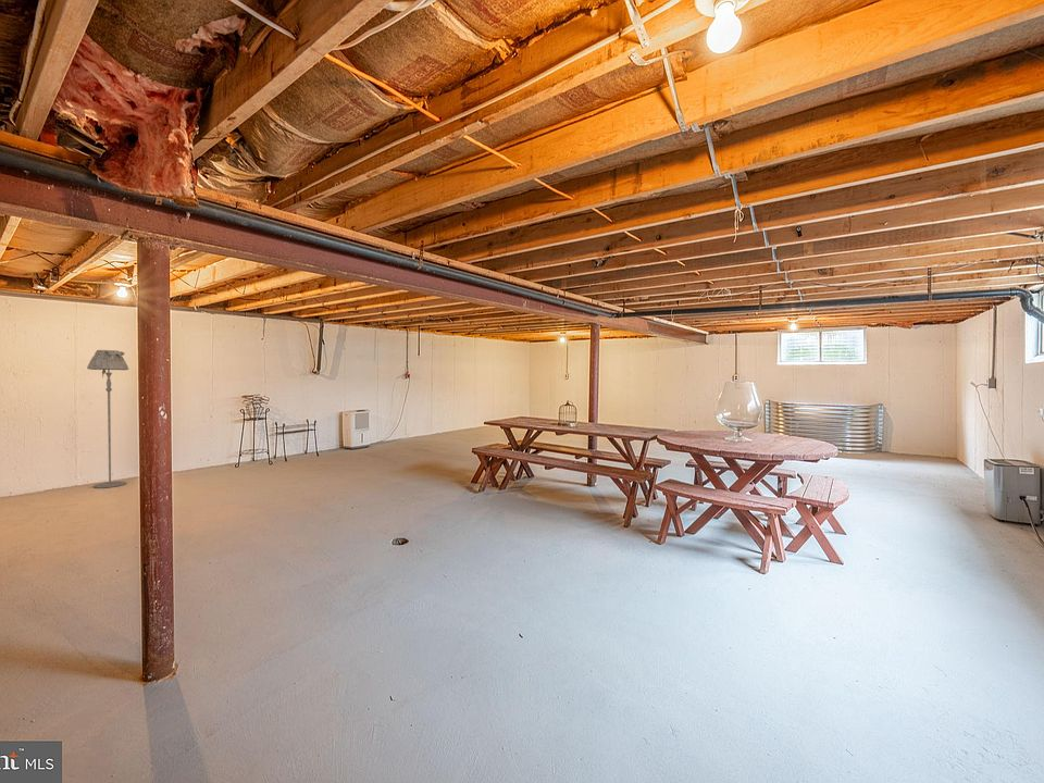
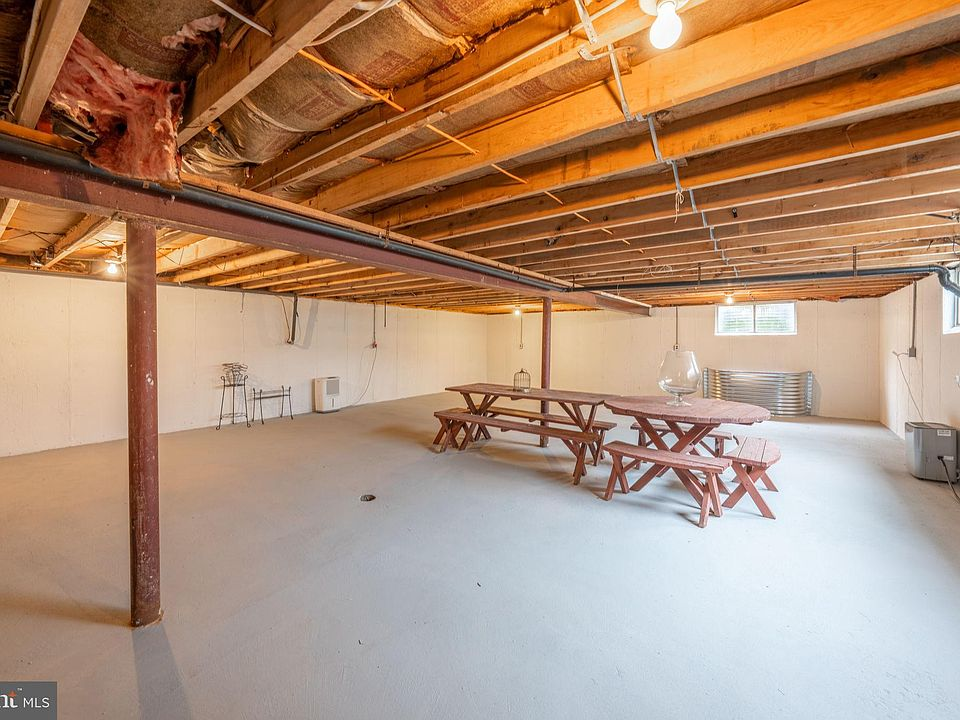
- floor lamp [86,349,129,489]
